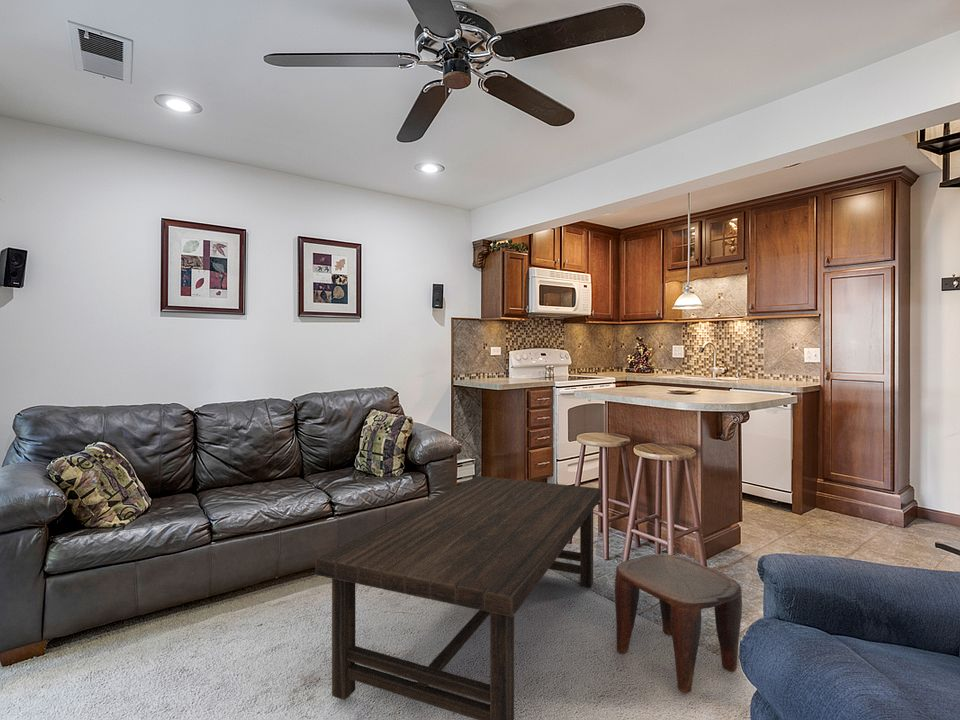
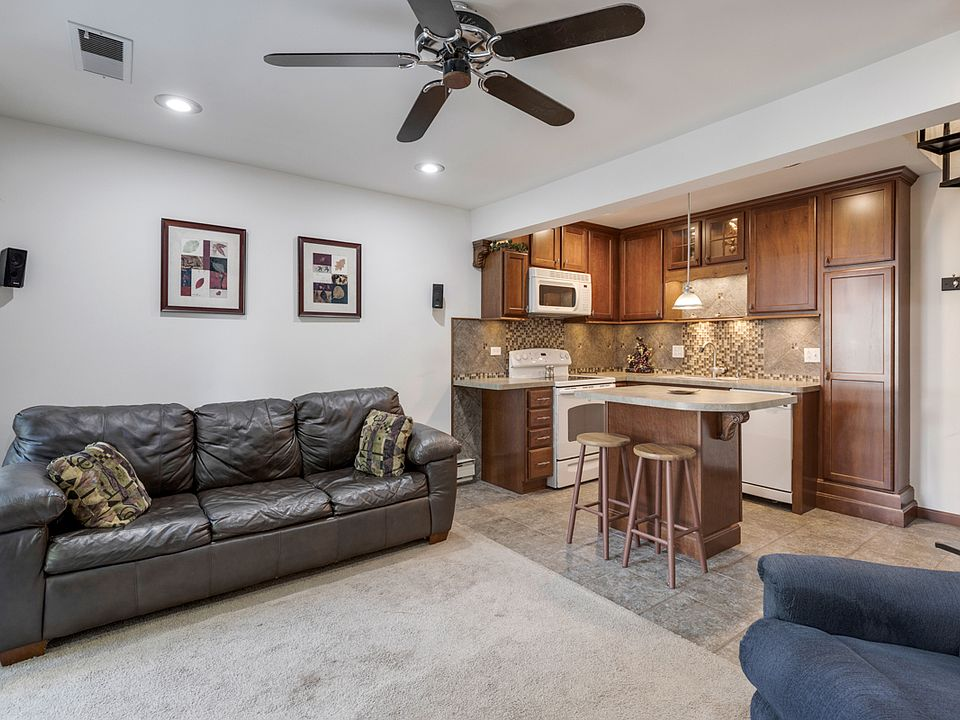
- stool [614,553,743,694]
- coffee table [315,475,602,720]
